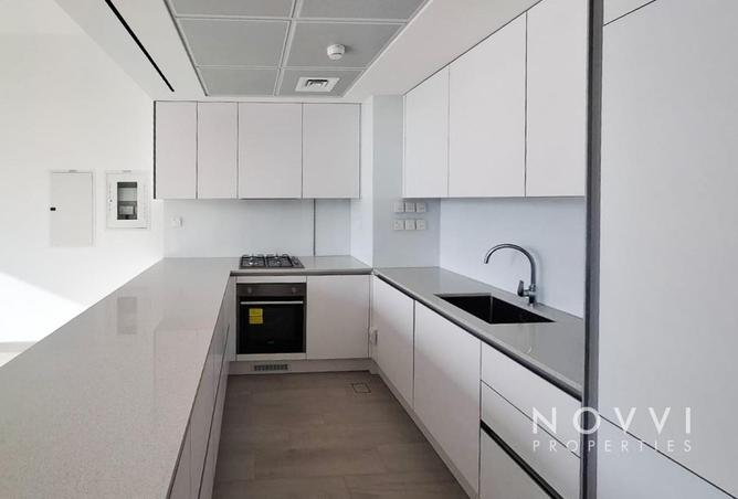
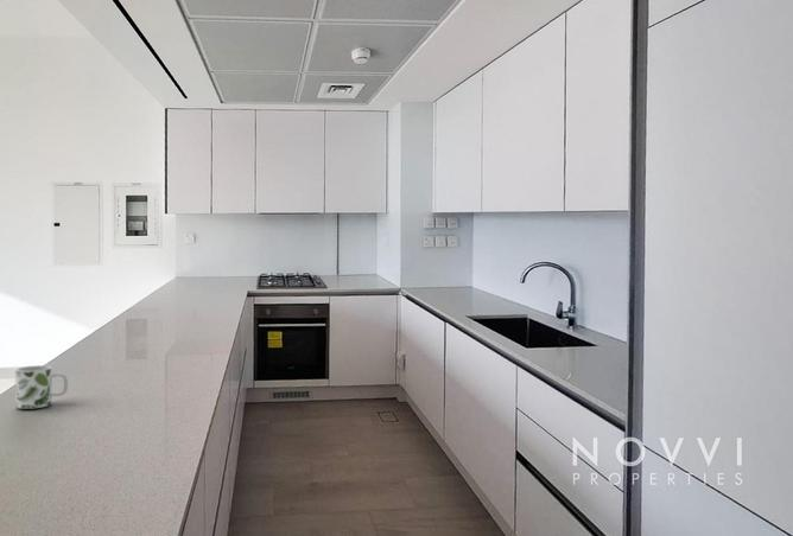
+ mug [14,364,69,410]
